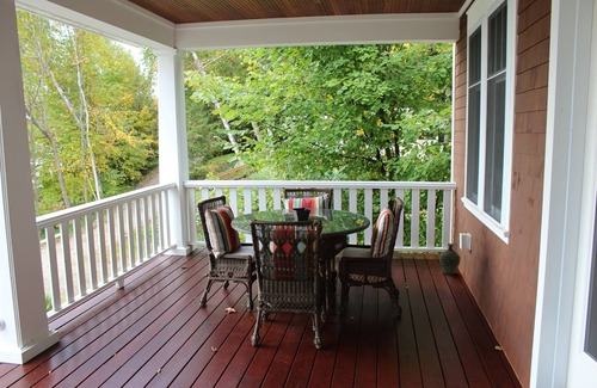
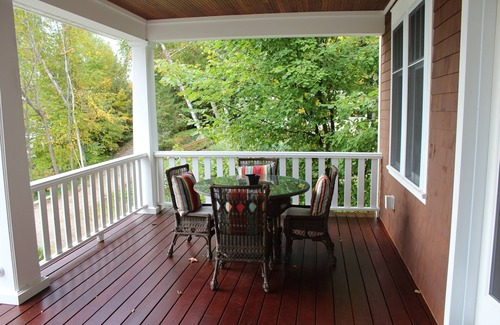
- ceramic jug [438,242,462,276]
